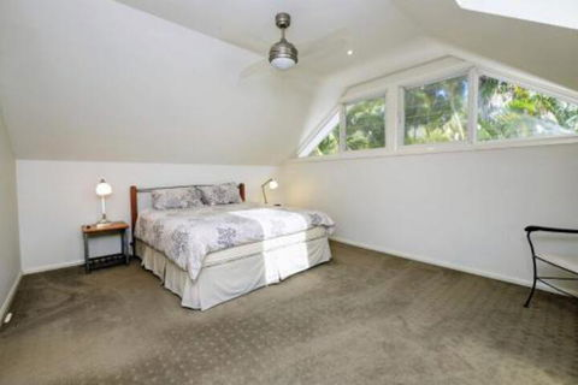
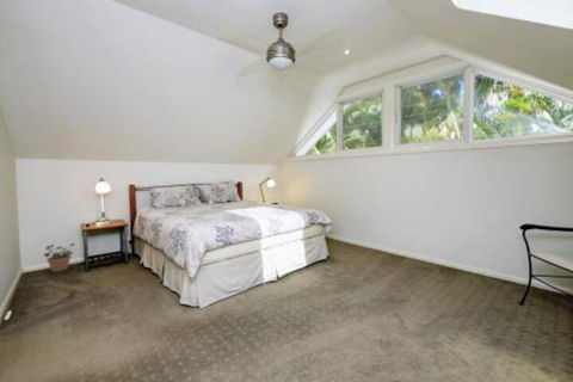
+ potted plant [43,242,79,273]
